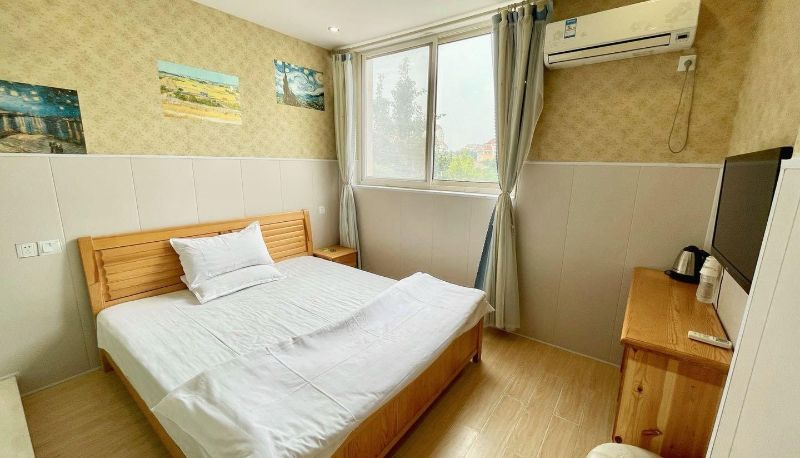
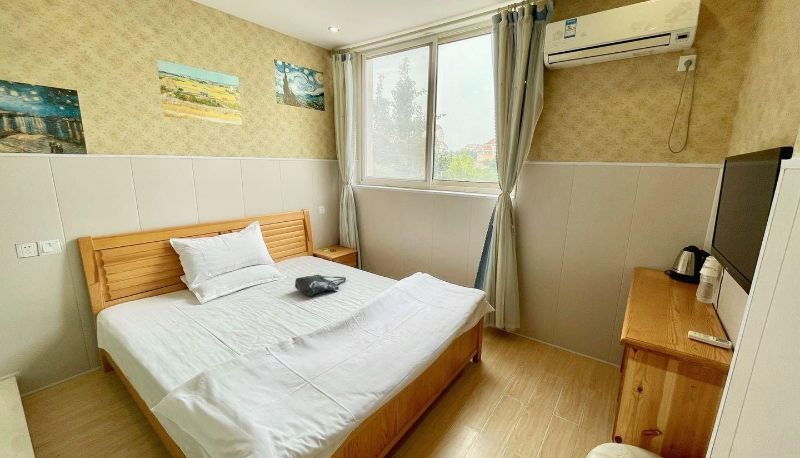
+ tote bag [294,274,347,297]
